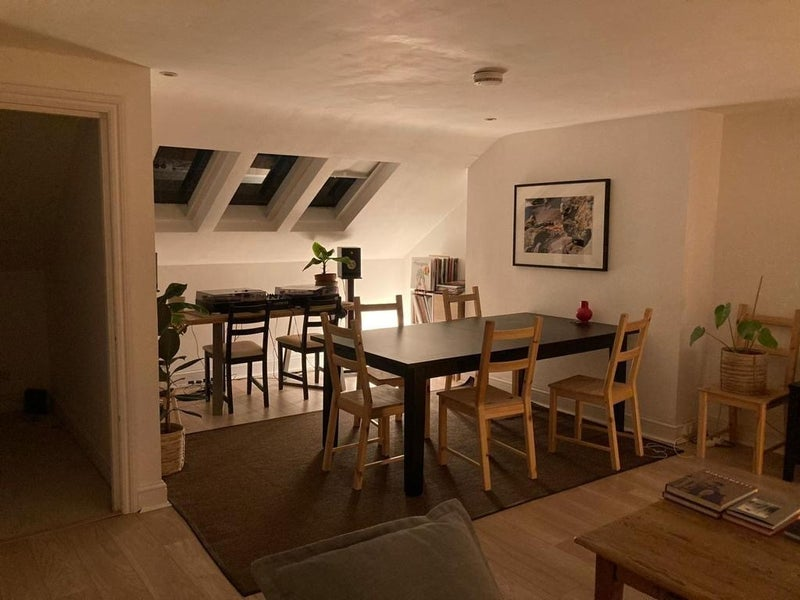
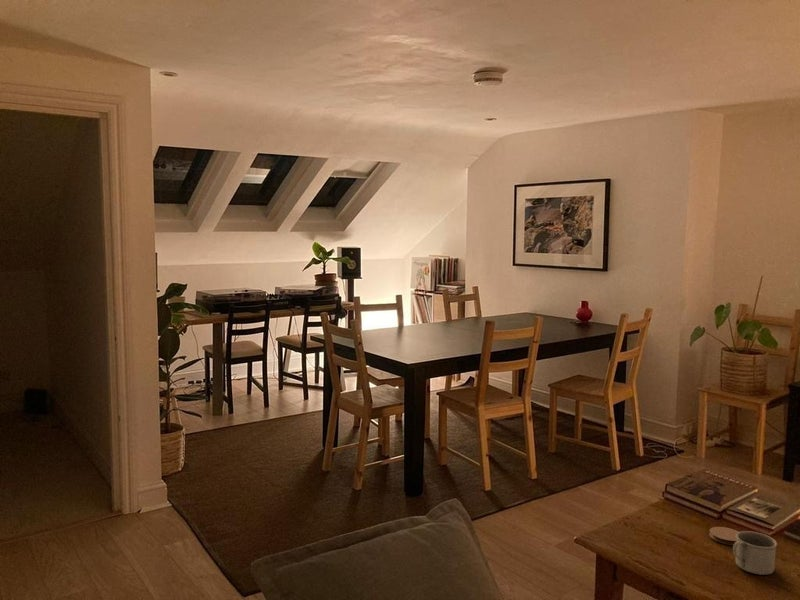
+ coaster [708,526,740,546]
+ mug [732,530,778,576]
